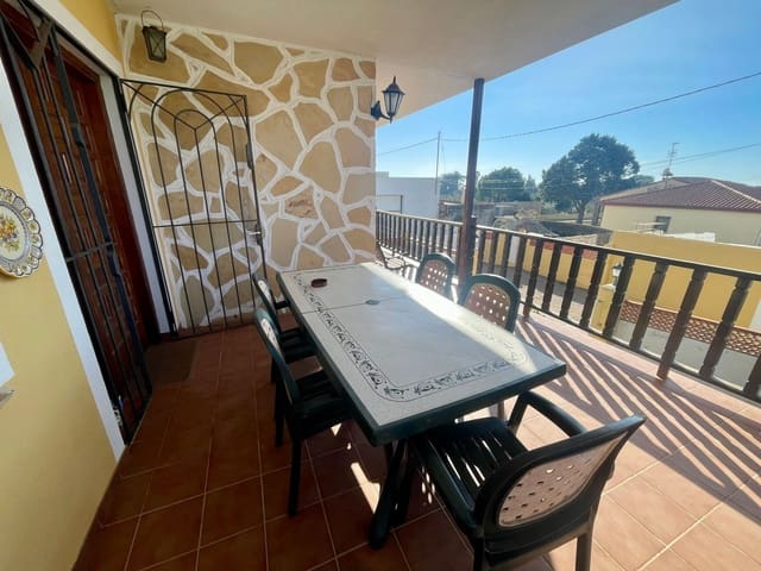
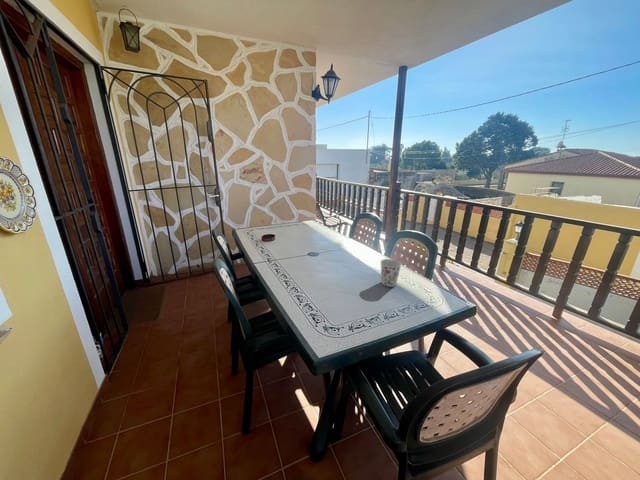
+ cup [379,258,403,288]
